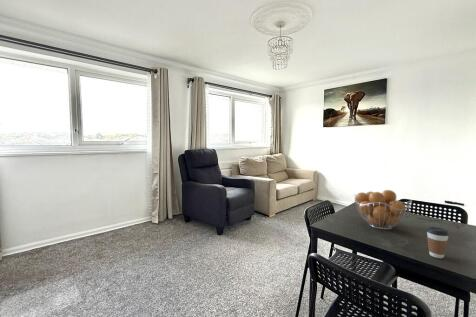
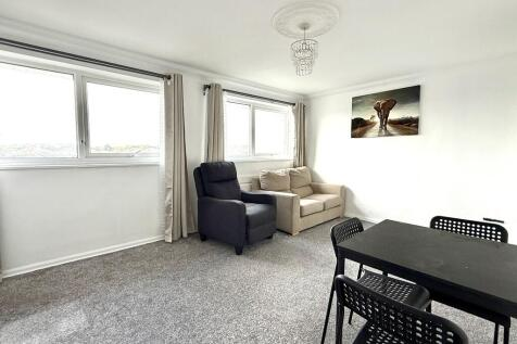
- fruit basket [353,189,413,230]
- coffee cup [426,226,450,259]
